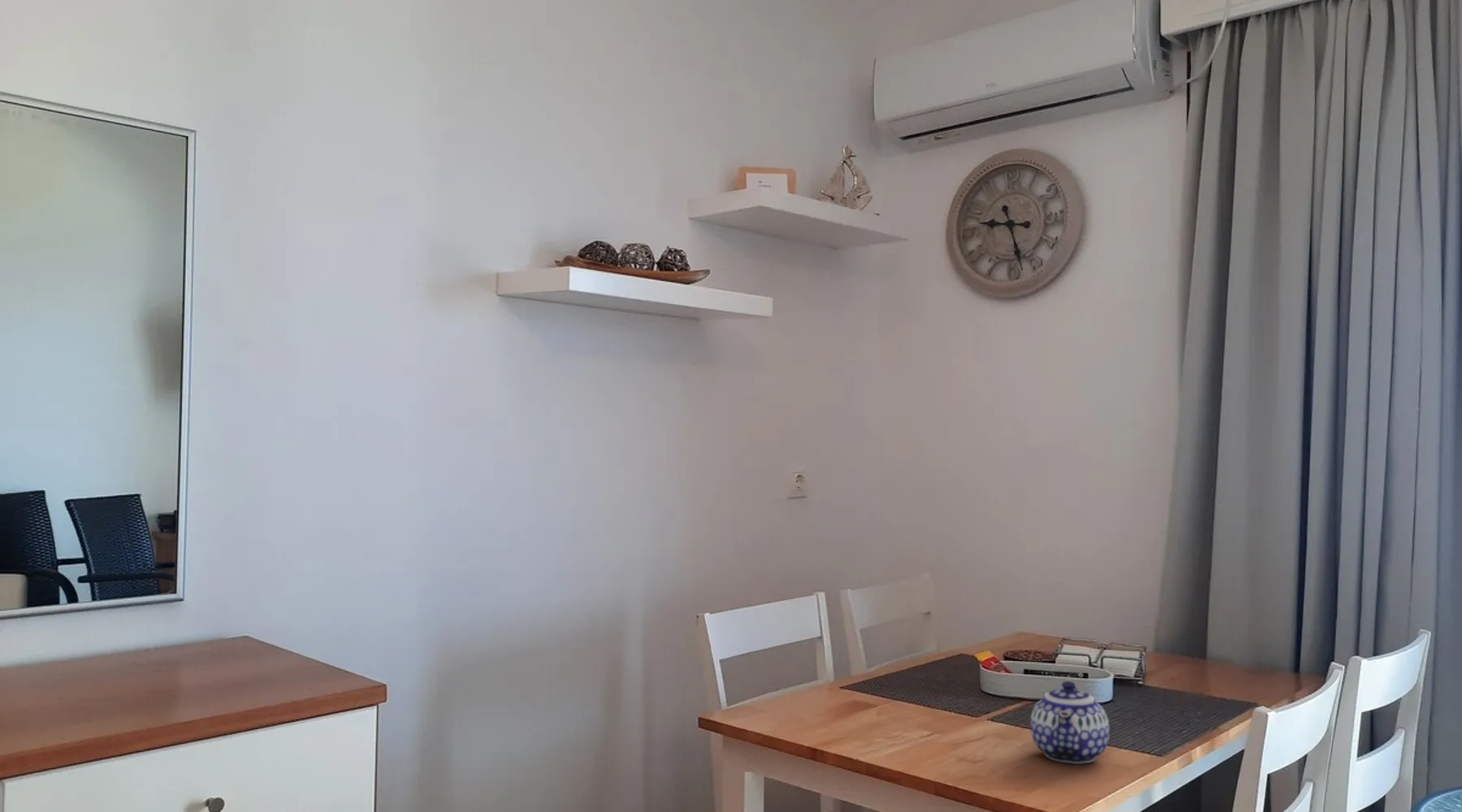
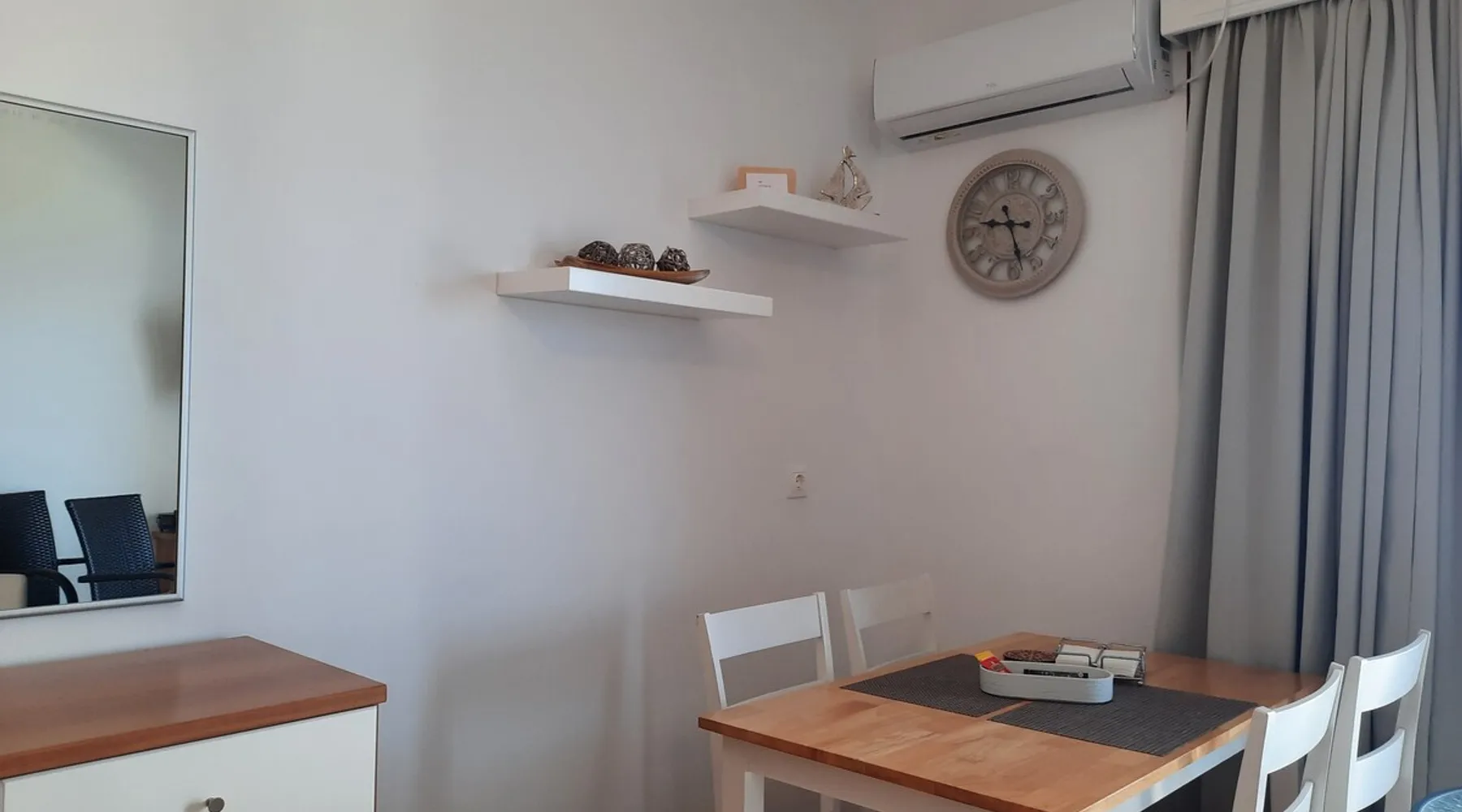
- teapot [1030,680,1110,765]
